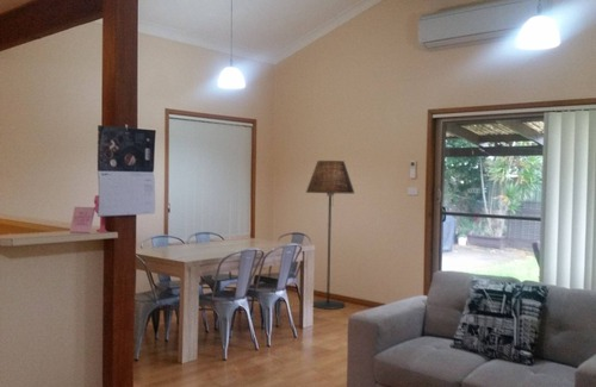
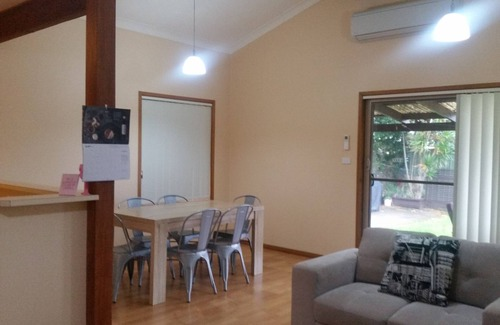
- floor lamp [305,160,355,311]
